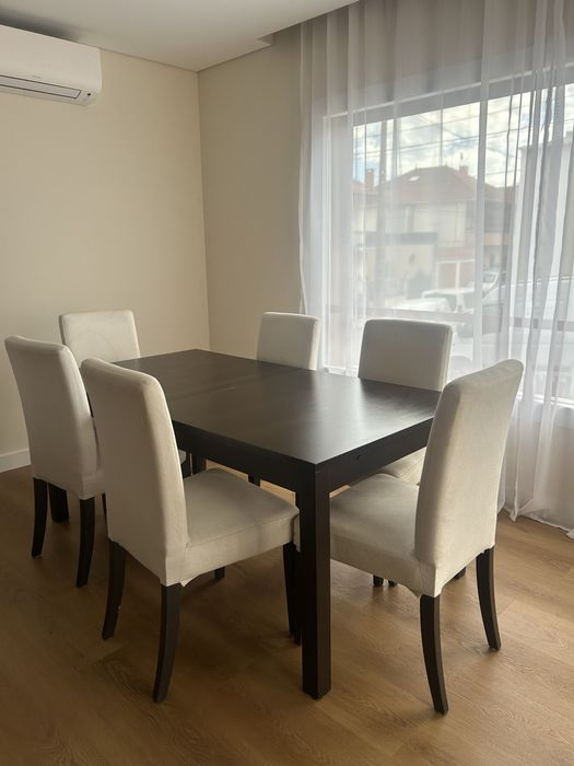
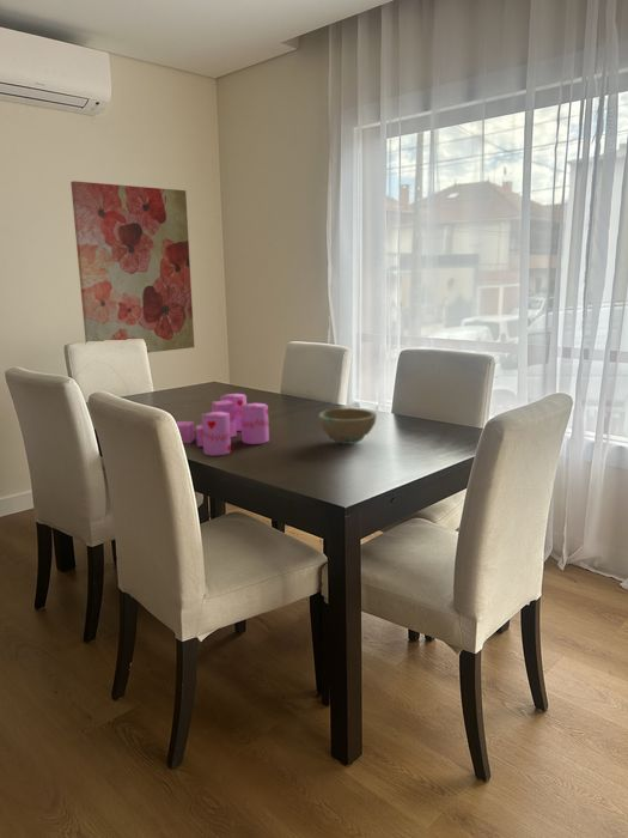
+ wall art [69,180,195,354]
+ candle [175,393,270,457]
+ bowl [318,407,377,445]
